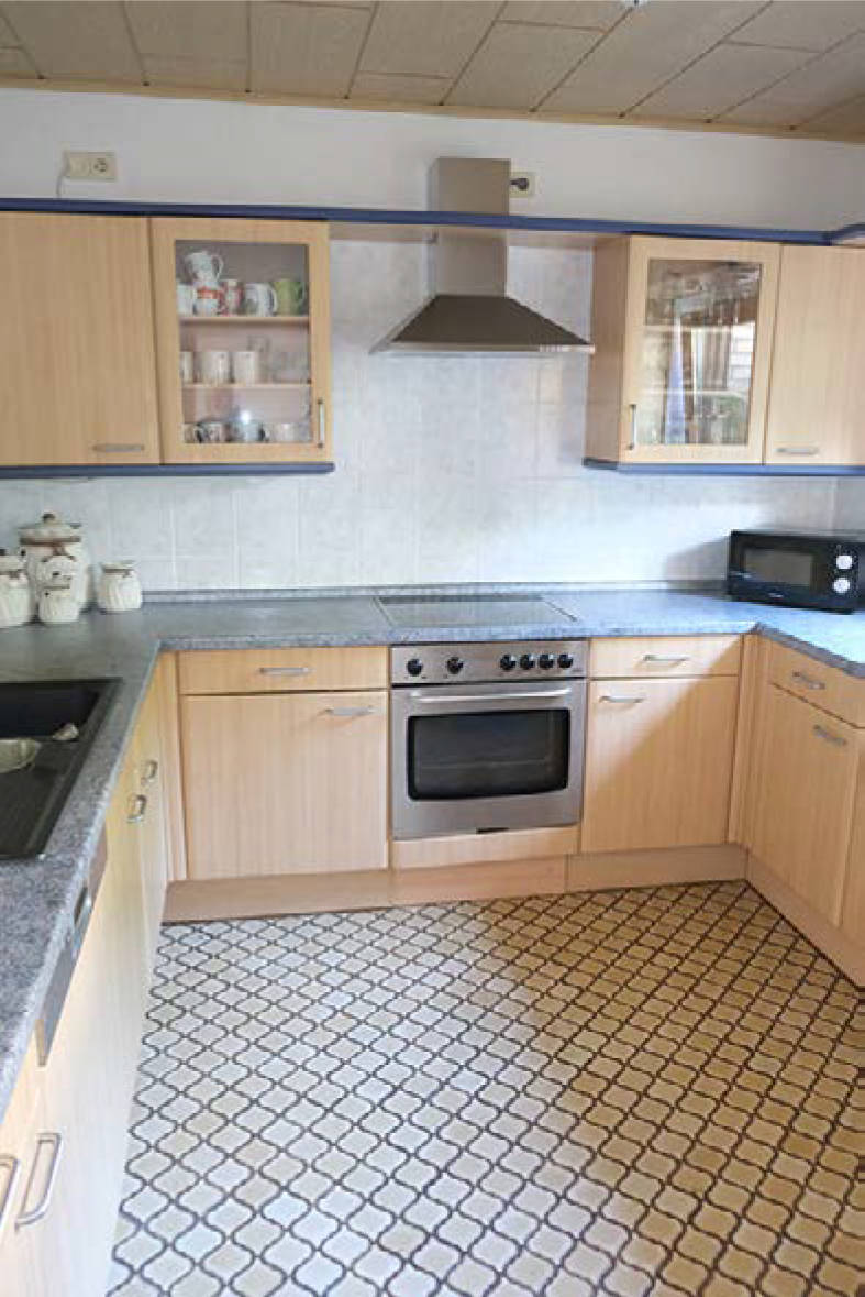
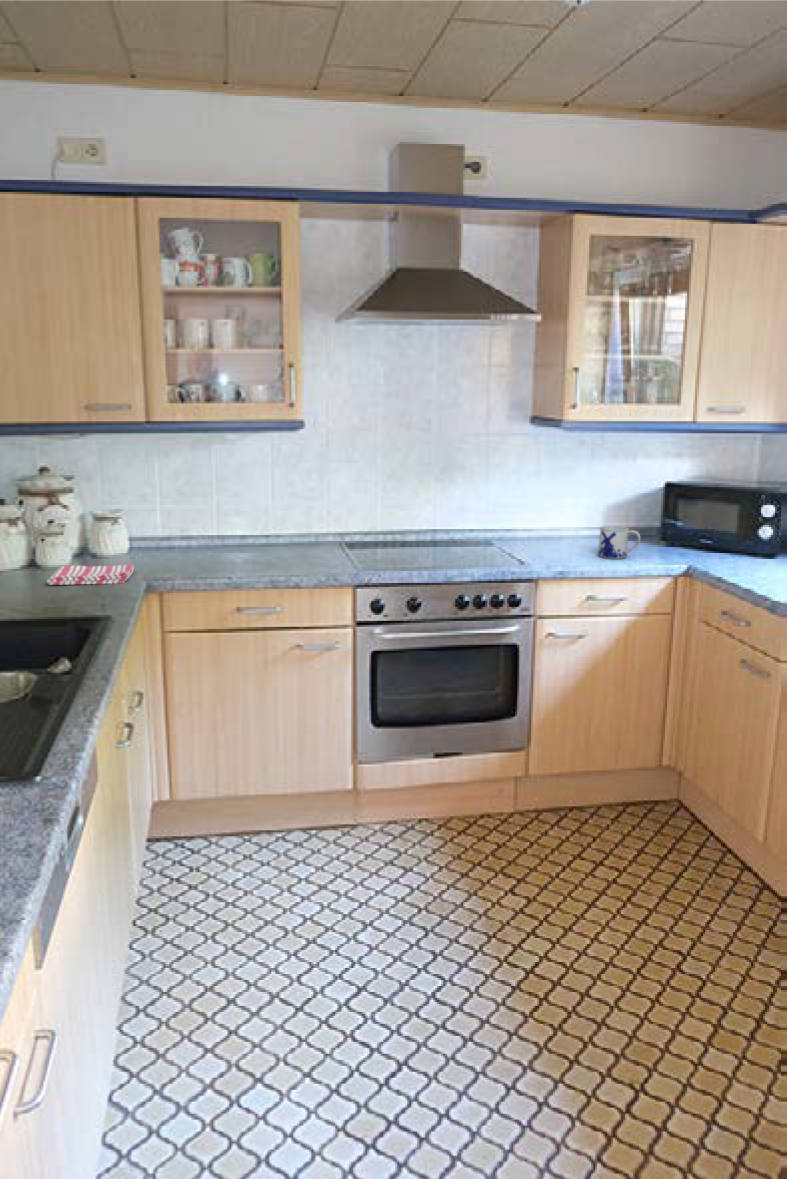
+ dish towel [46,563,135,586]
+ mug [597,524,641,560]
